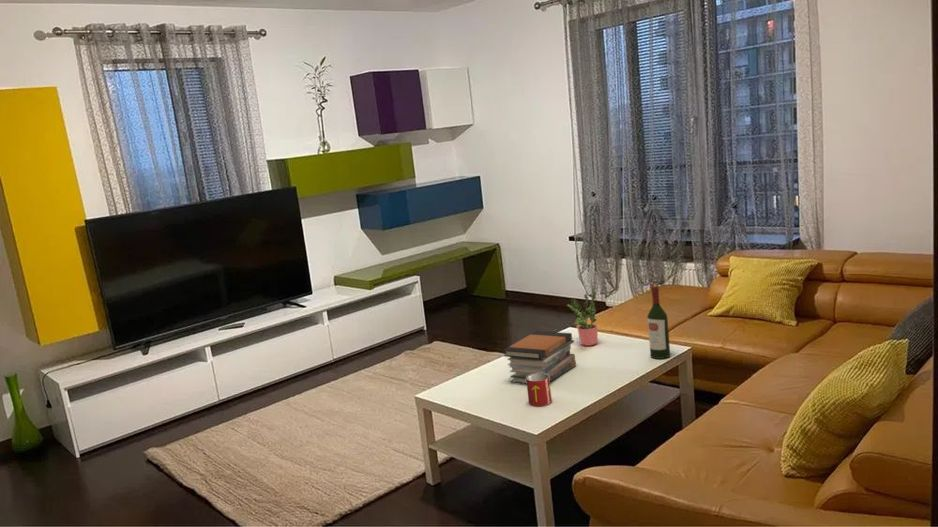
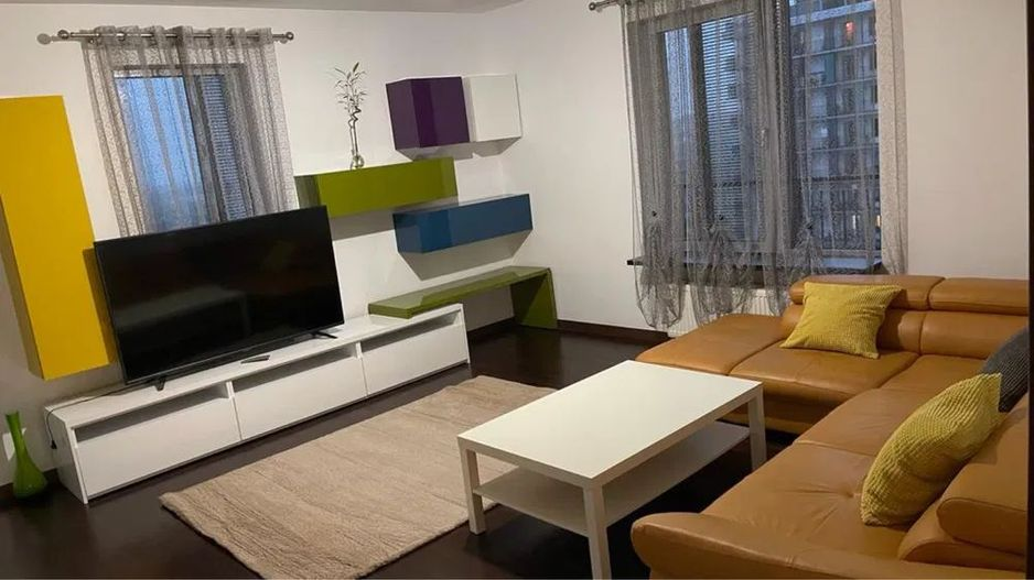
- mug [526,373,553,407]
- wine bottle [646,285,671,360]
- book stack [502,330,577,385]
- potted plant [566,290,599,347]
